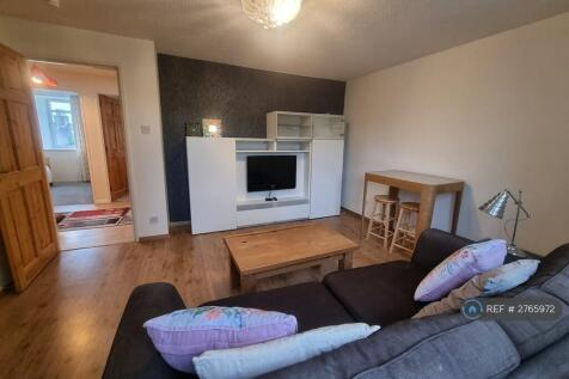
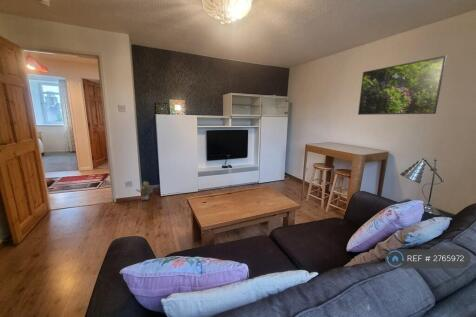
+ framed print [357,55,447,116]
+ potted plant [135,180,154,202]
